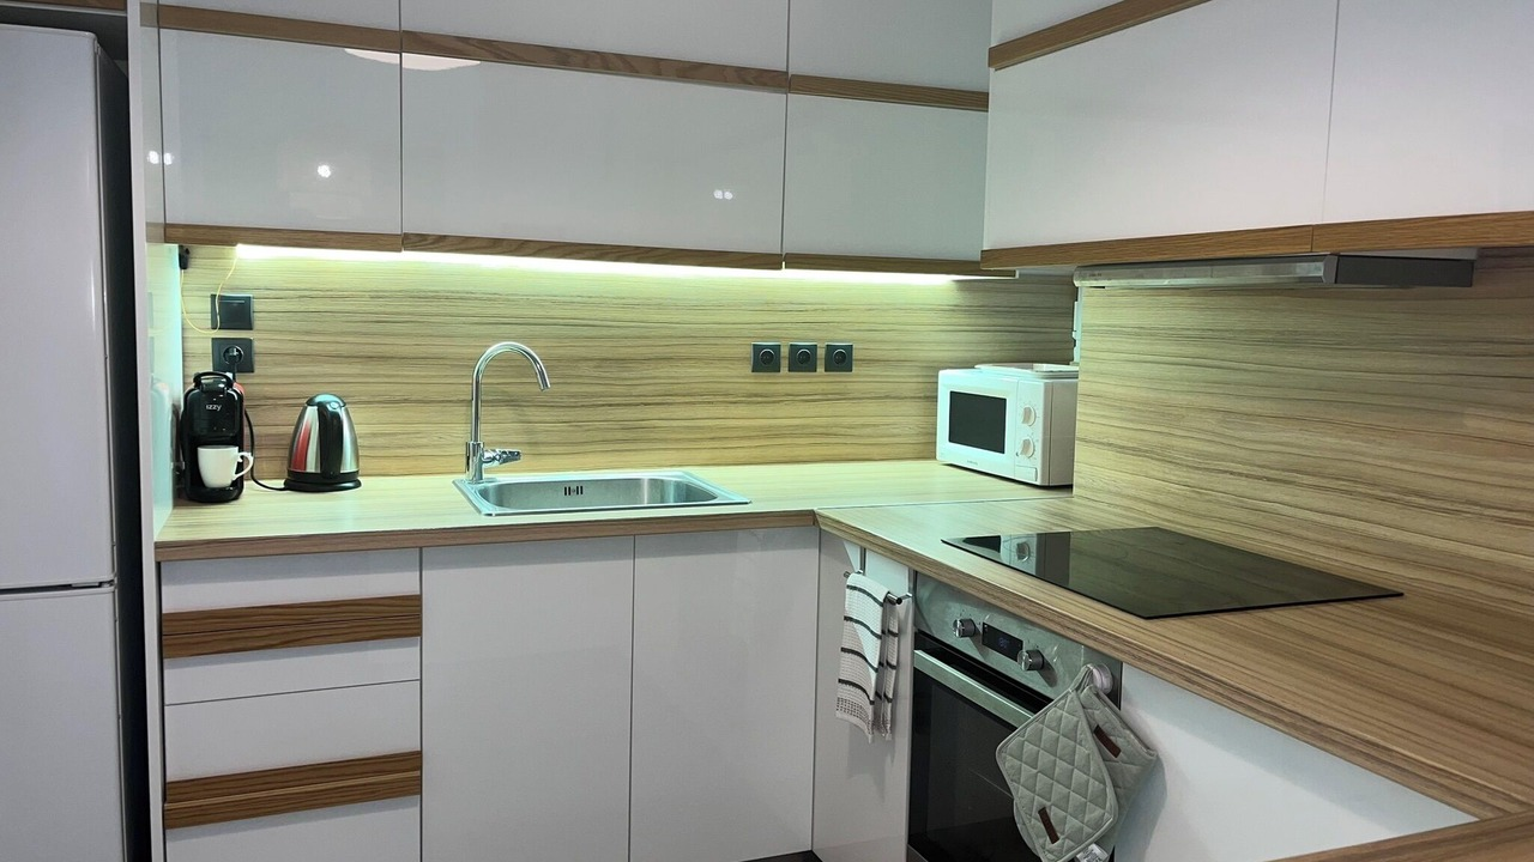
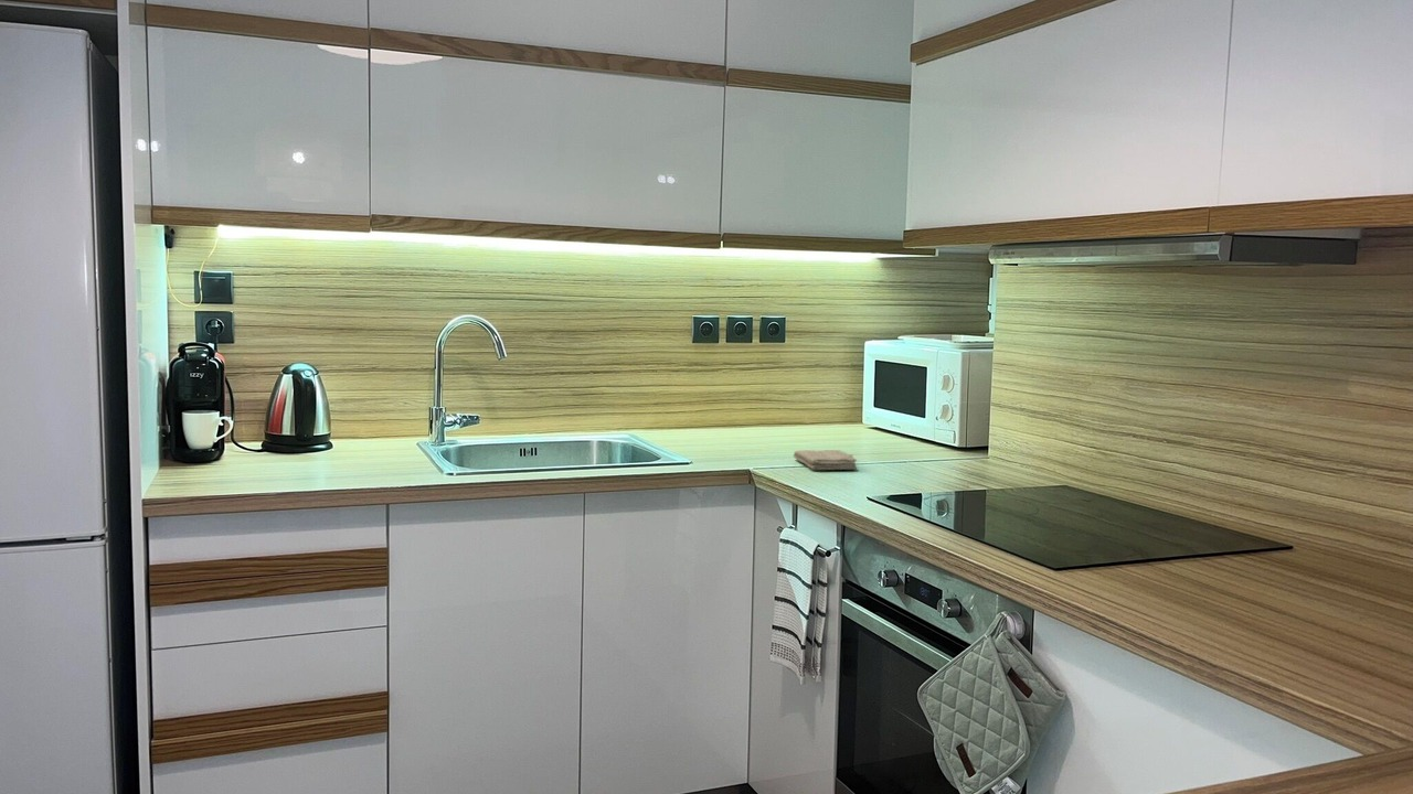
+ washcloth [793,449,859,471]
